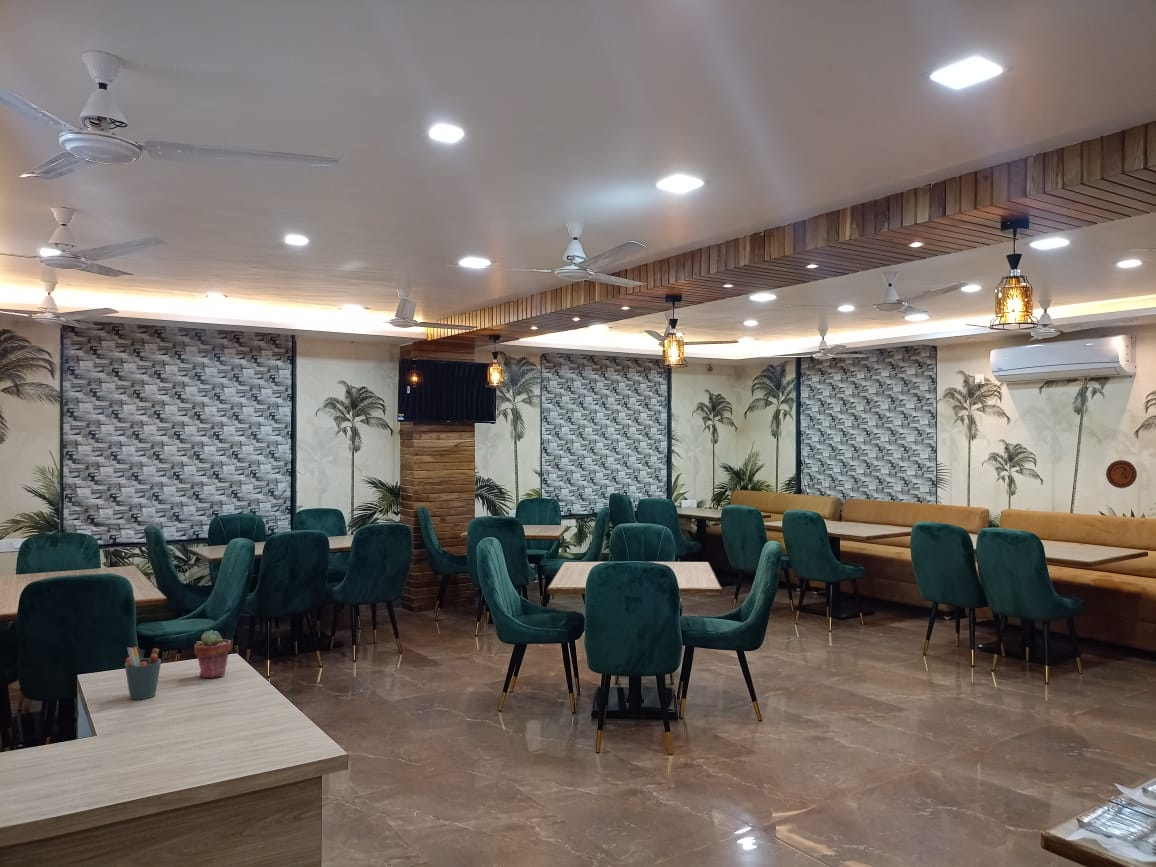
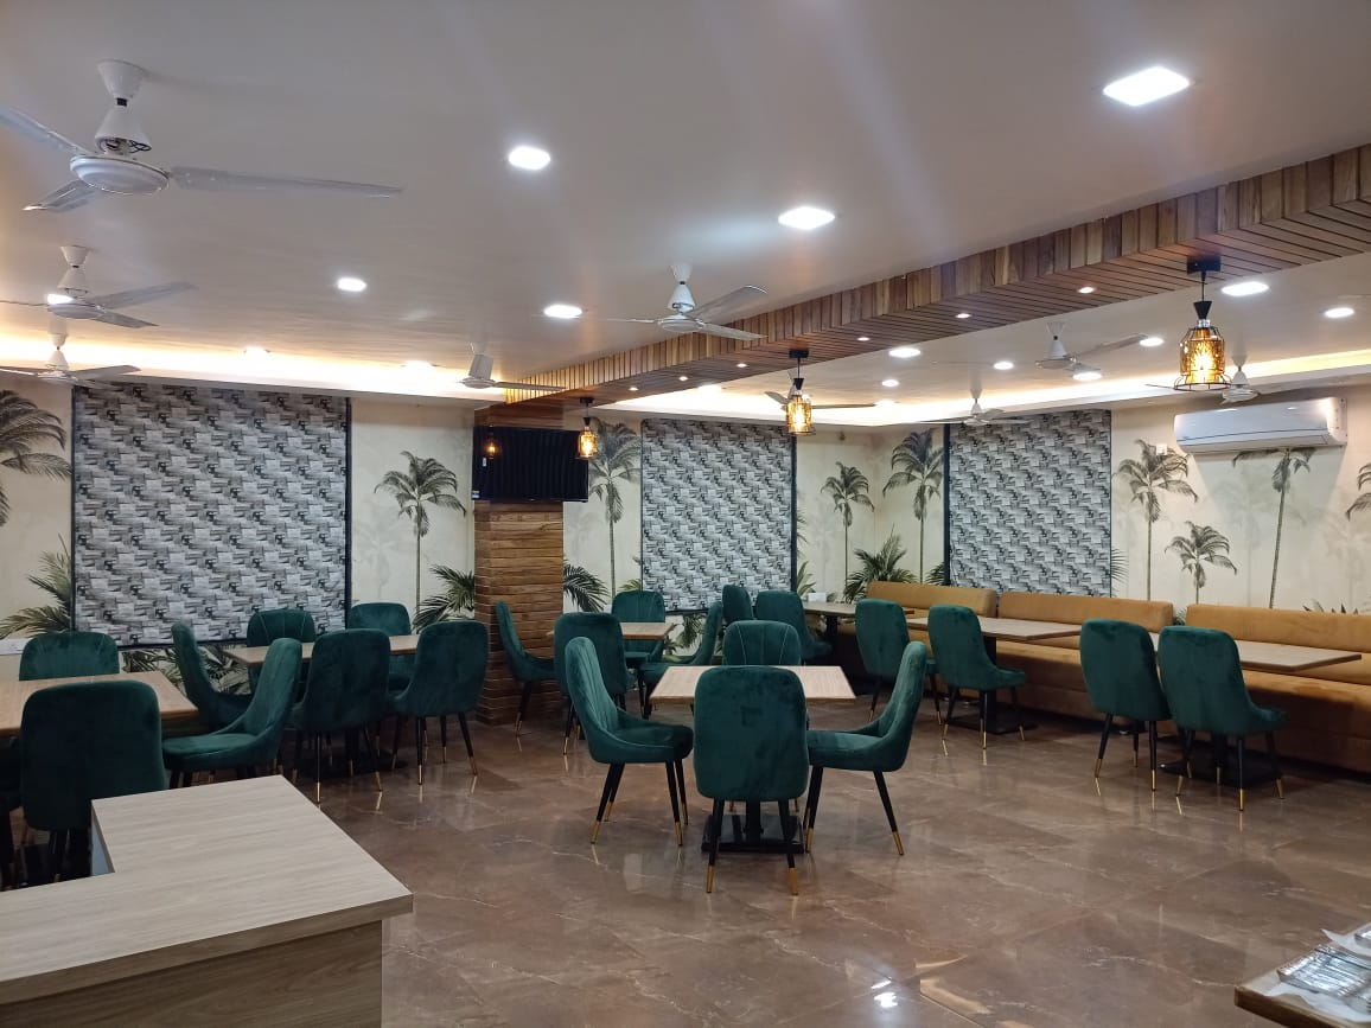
- decorative plate [1105,459,1138,489]
- potted succulent [193,629,232,679]
- pen holder [124,646,162,700]
